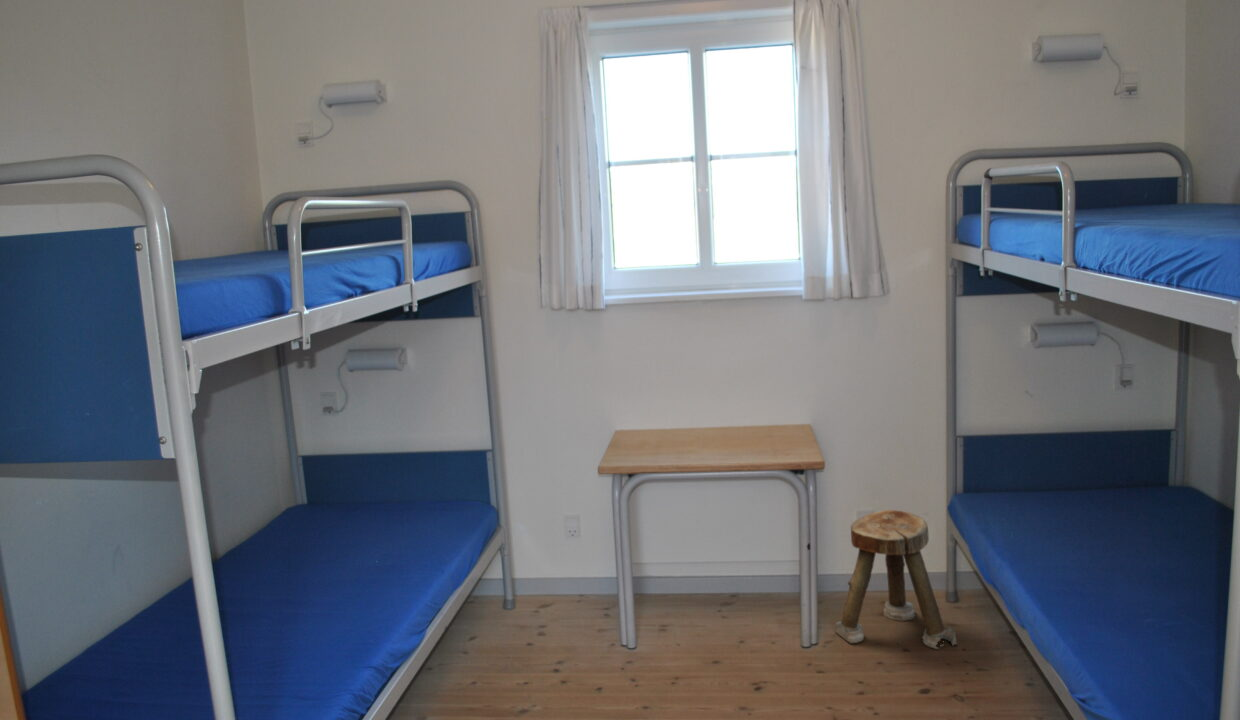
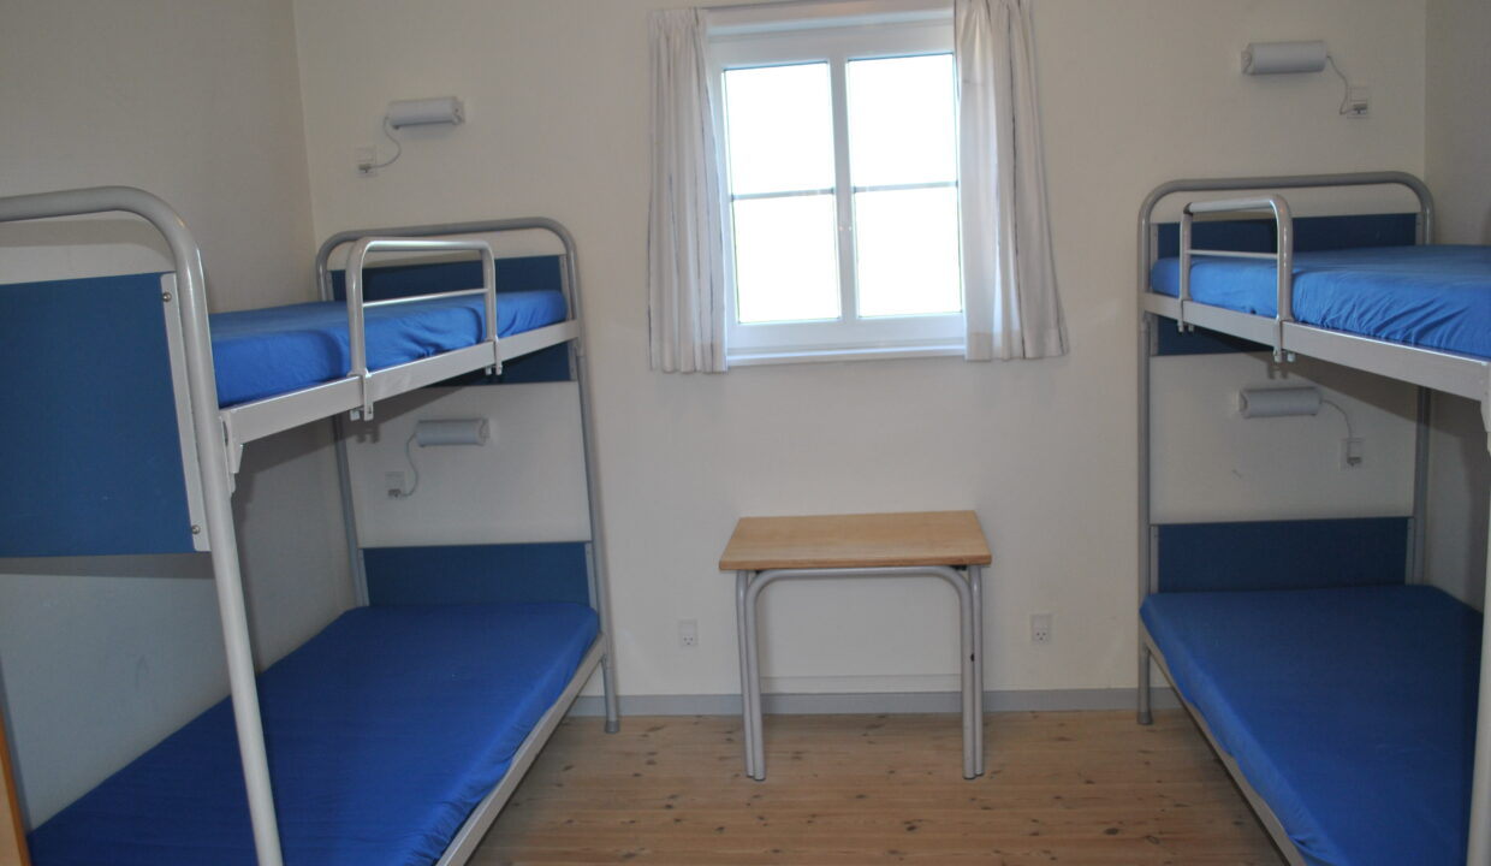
- stool [834,509,959,650]
